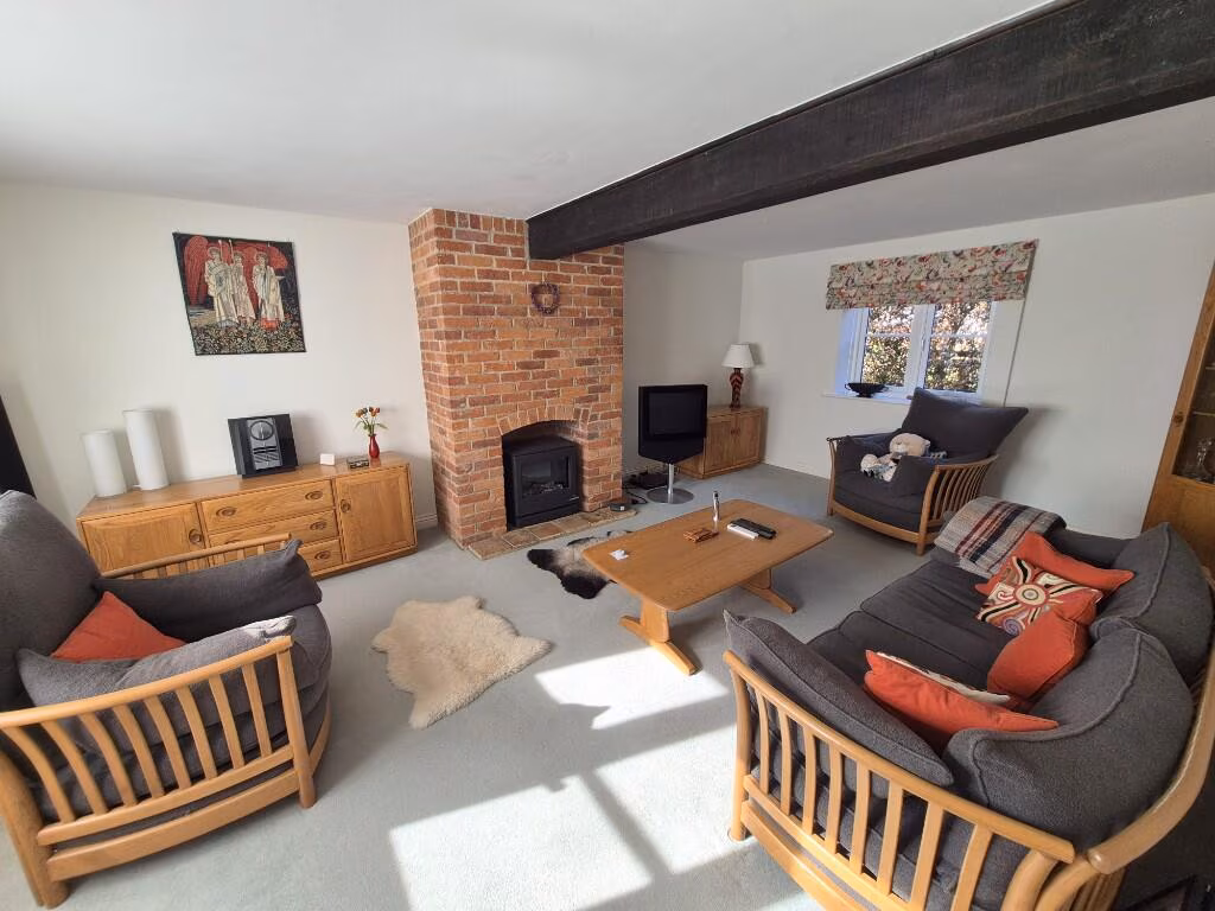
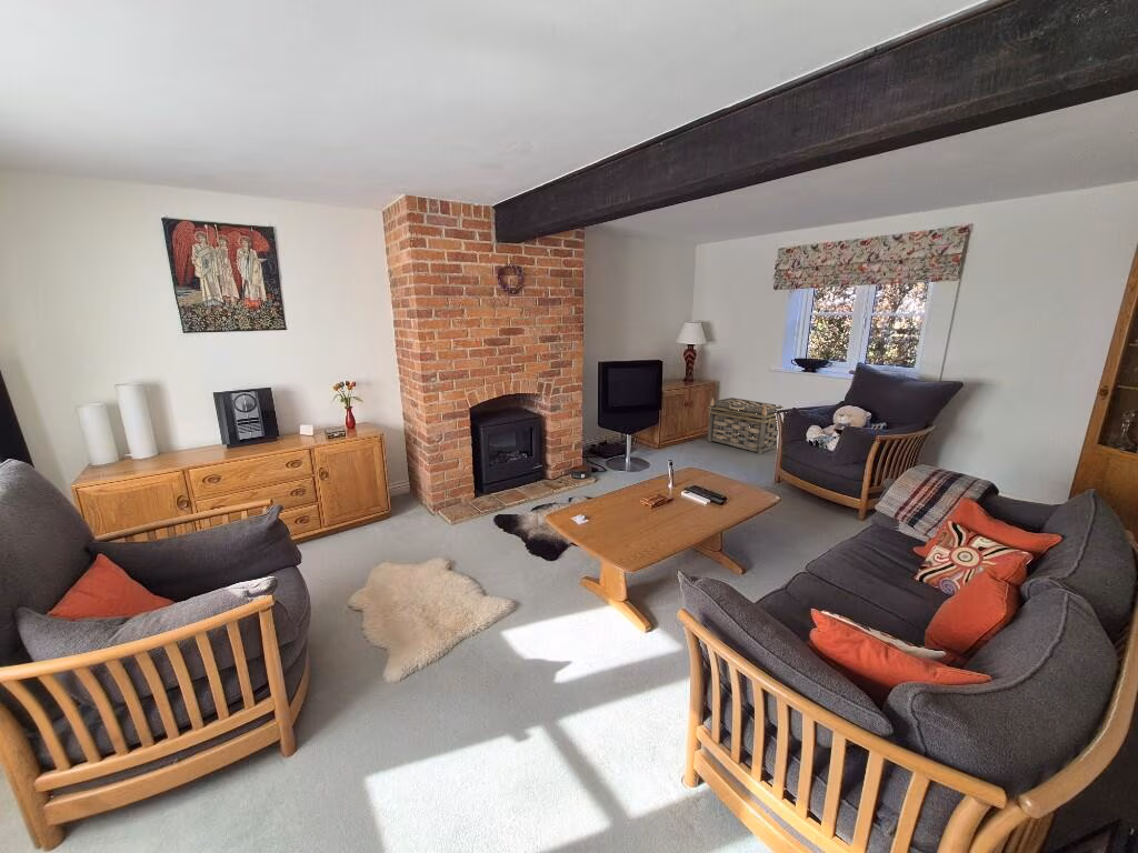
+ basket [707,397,783,455]
